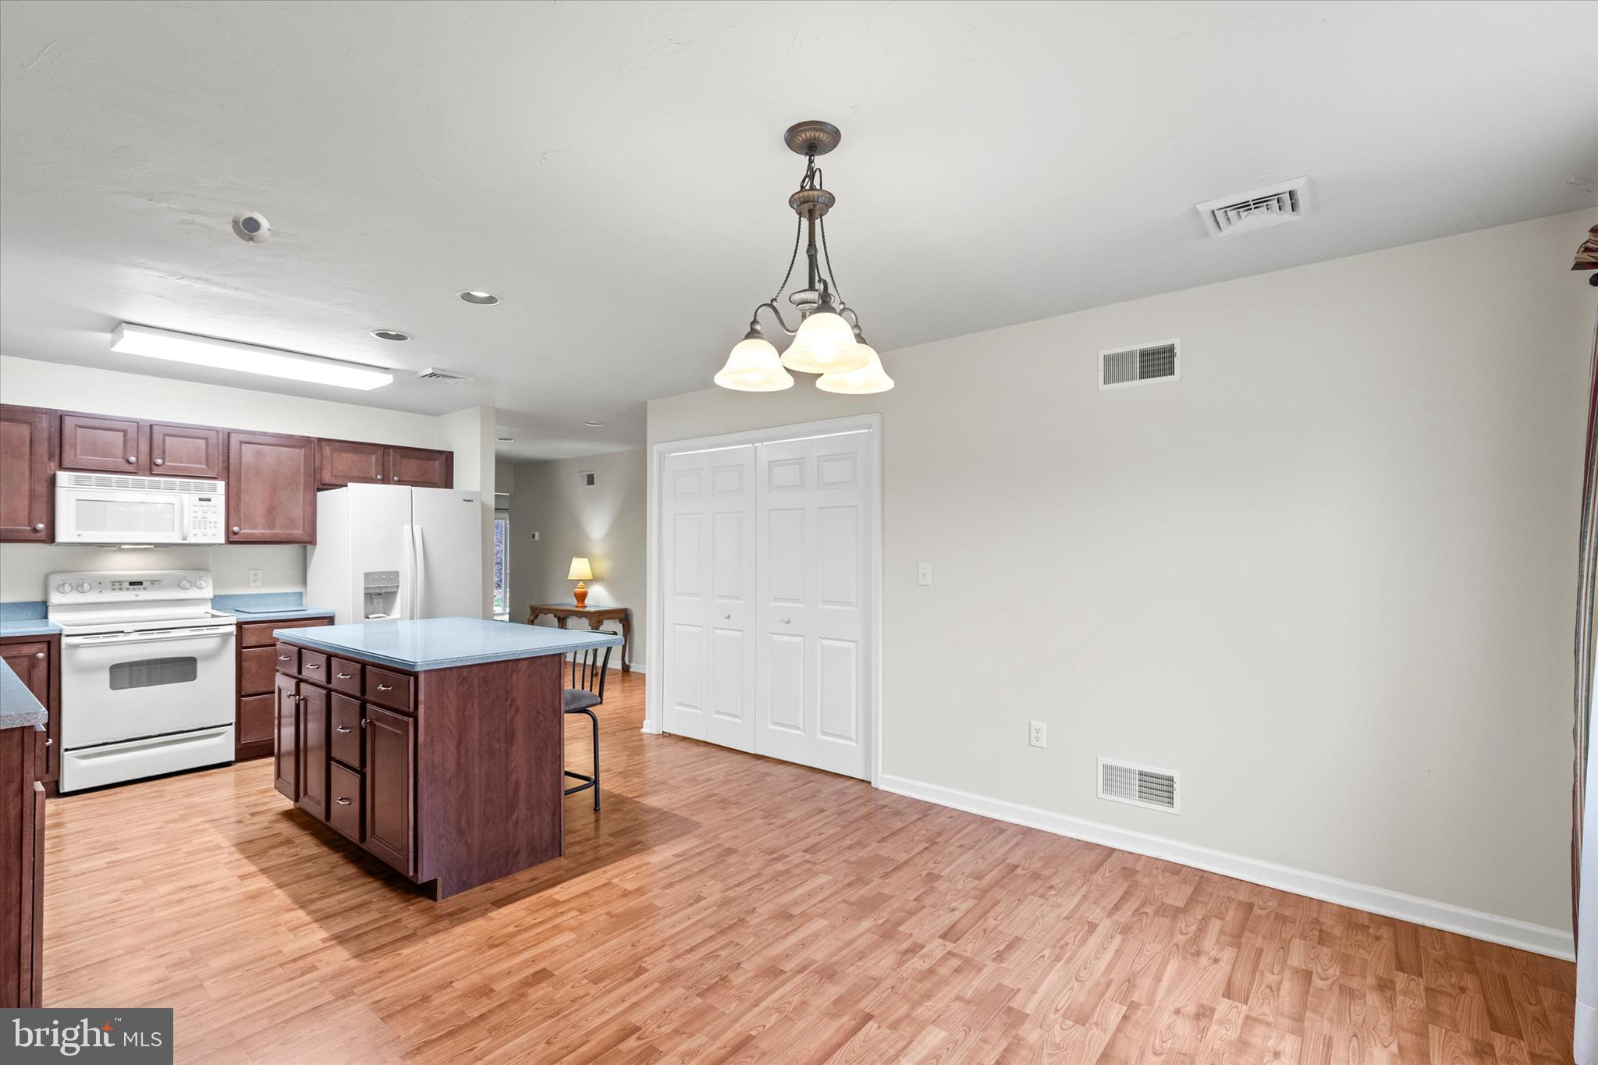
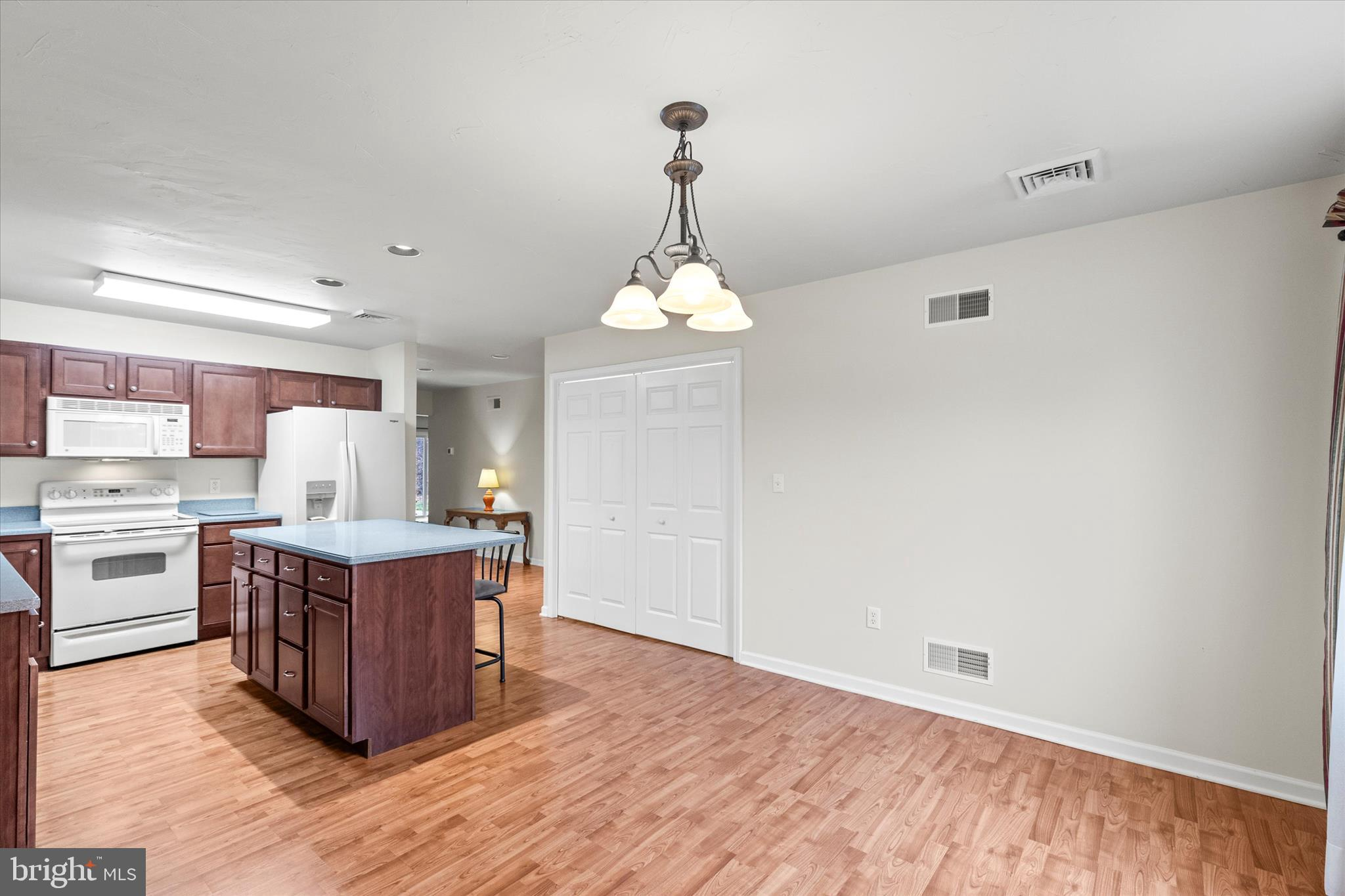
- smoke detector [230,210,272,244]
